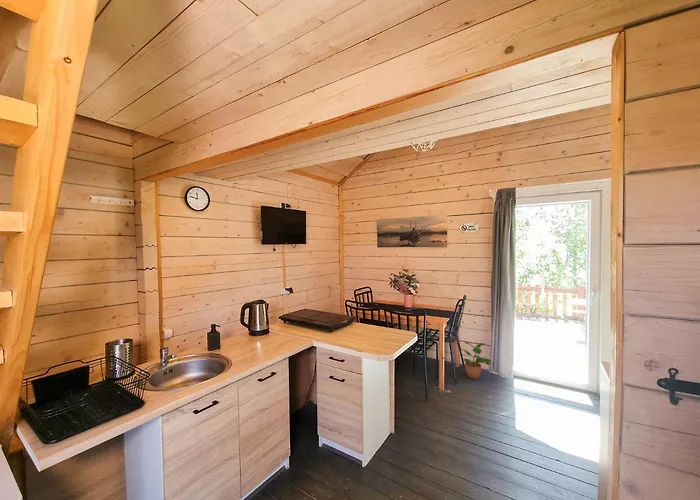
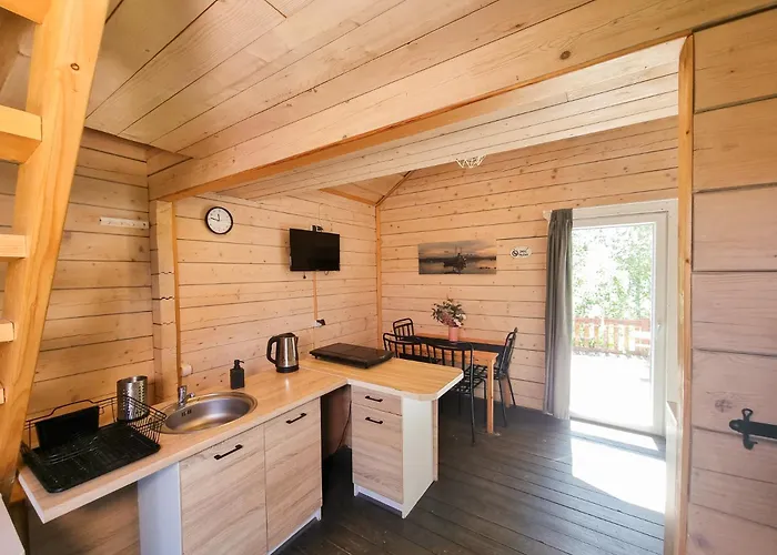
- potted plant [457,341,493,380]
